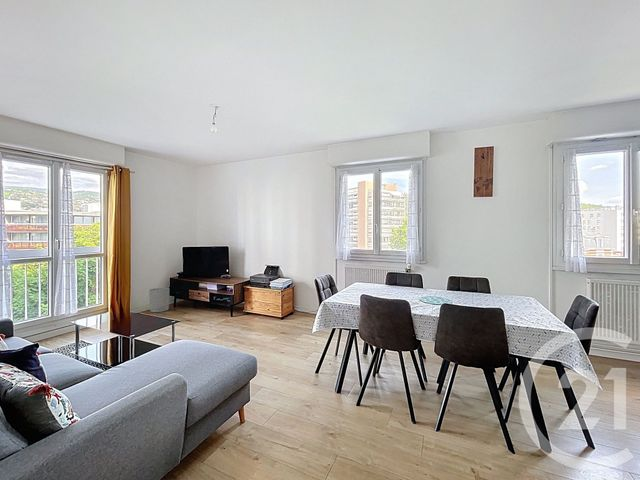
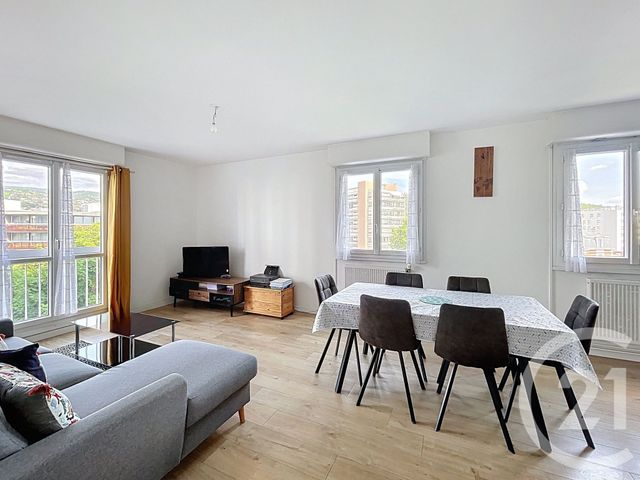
- waste bin [148,287,170,313]
